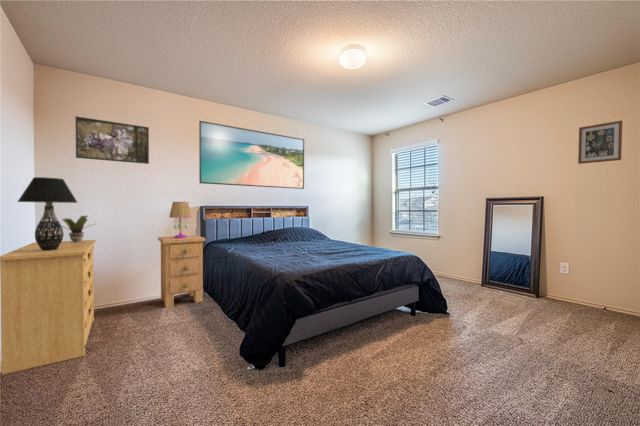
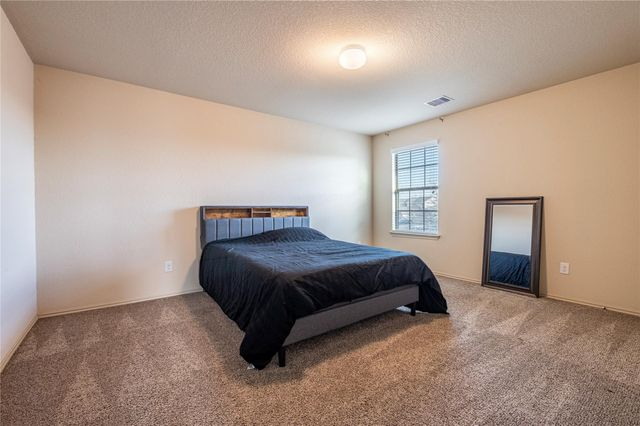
- dresser [0,239,97,376]
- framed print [198,120,305,190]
- table lamp [16,176,79,251]
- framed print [74,115,150,165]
- wall art [577,120,623,165]
- table lamp [169,201,192,238]
- potted plant [61,215,99,243]
- nightstand [157,234,206,309]
